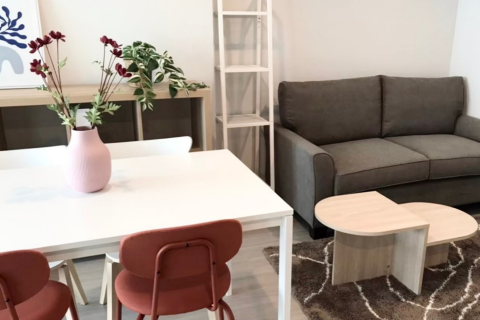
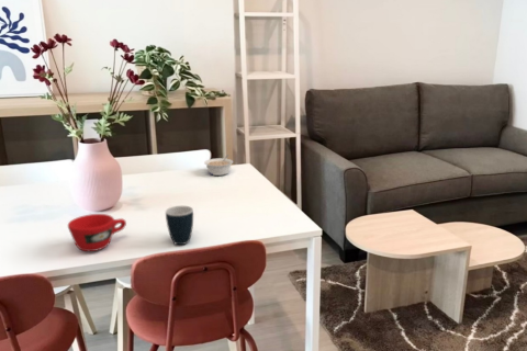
+ legume [203,154,234,177]
+ mug [165,205,194,246]
+ cup [67,213,127,252]
